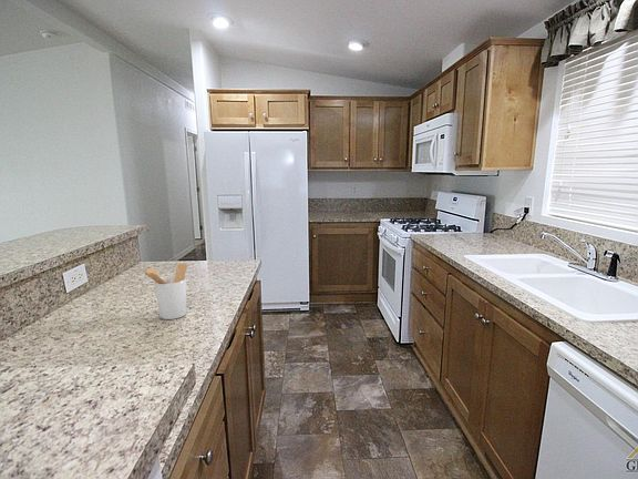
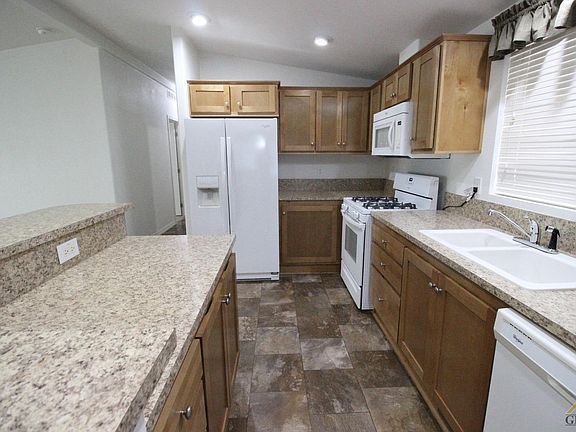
- utensil holder [141,263,188,320]
